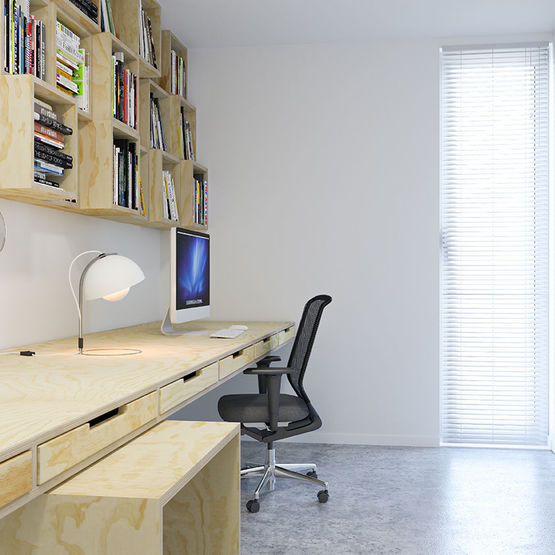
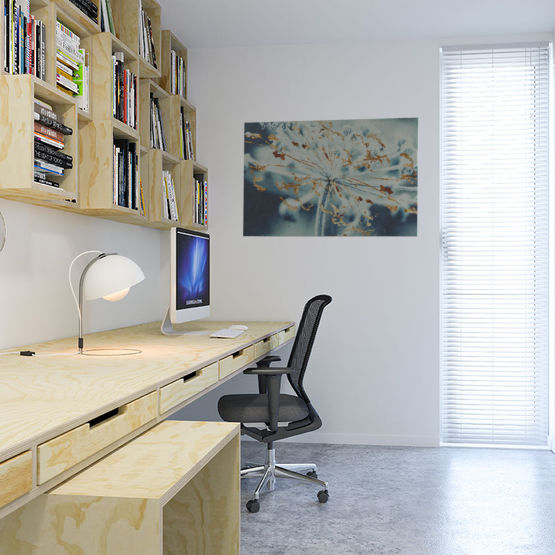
+ wall art [242,117,419,238]
